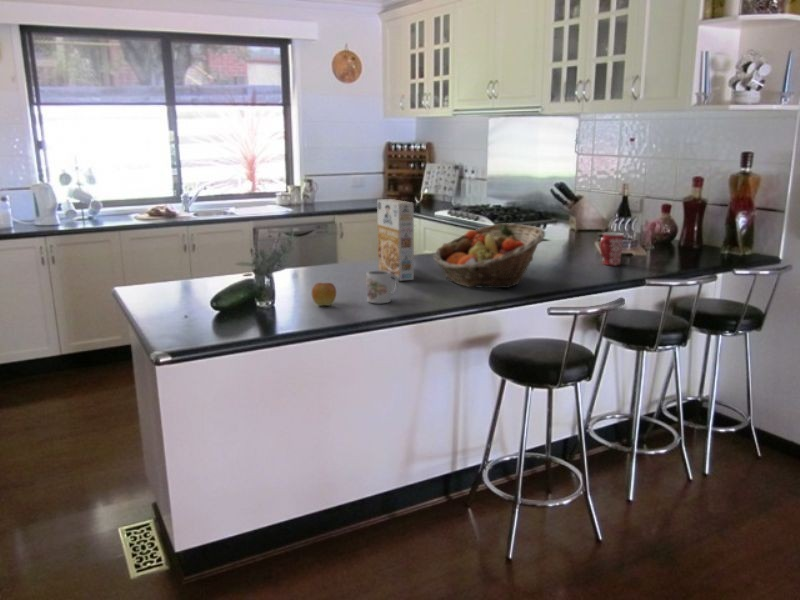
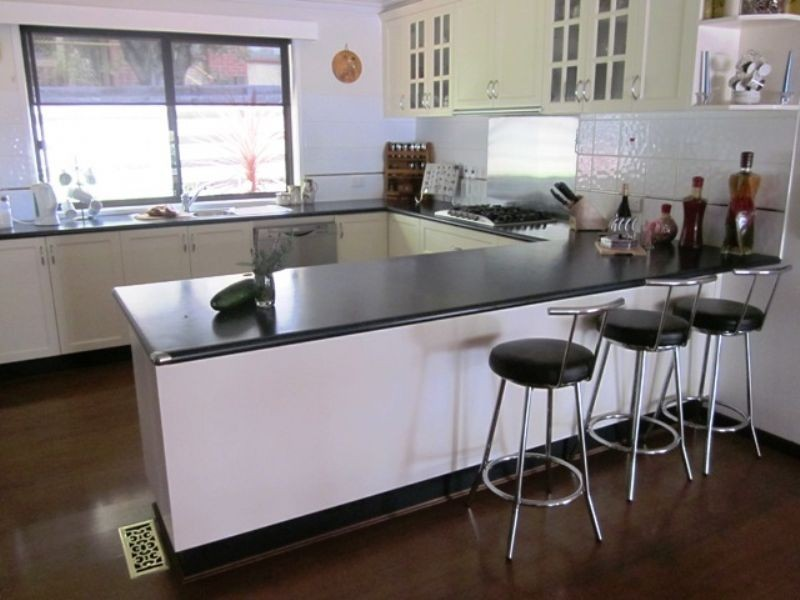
- cereal box [376,198,415,282]
- mug [366,269,400,304]
- apple [311,282,337,307]
- mug [599,231,625,266]
- fruit basket [432,222,546,289]
